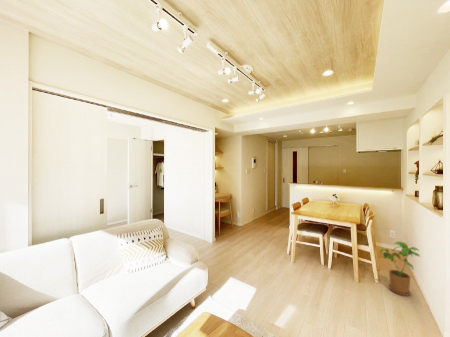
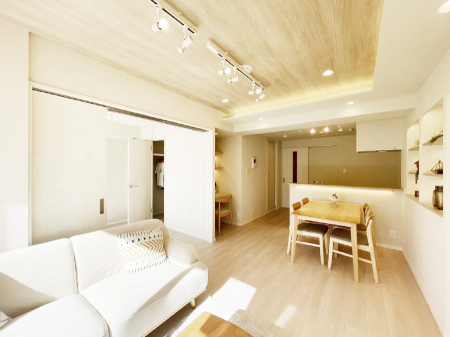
- house plant [379,241,421,297]
